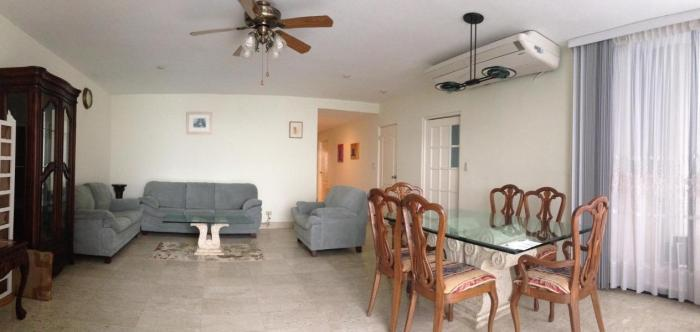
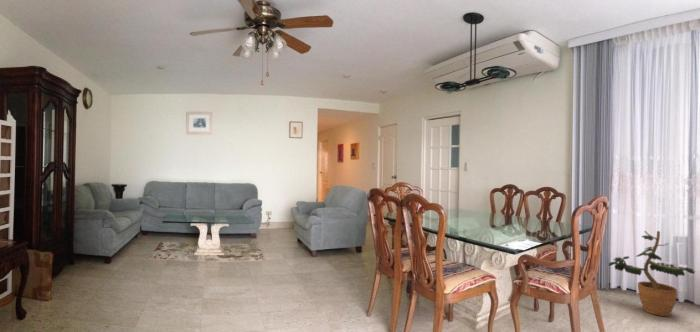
+ potted plant [608,230,697,317]
